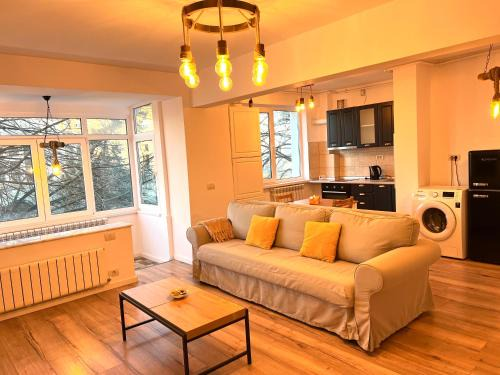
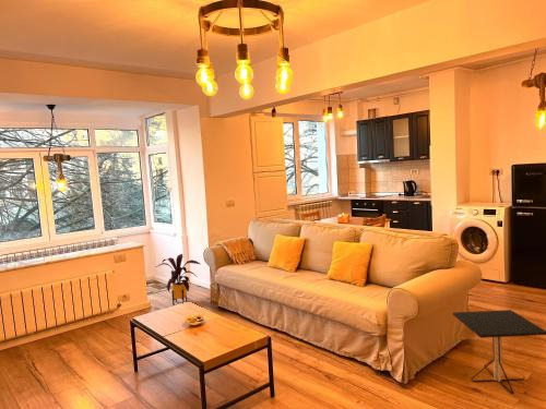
+ side table [452,309,546,395]
+ house plant [155,253,201,306]
